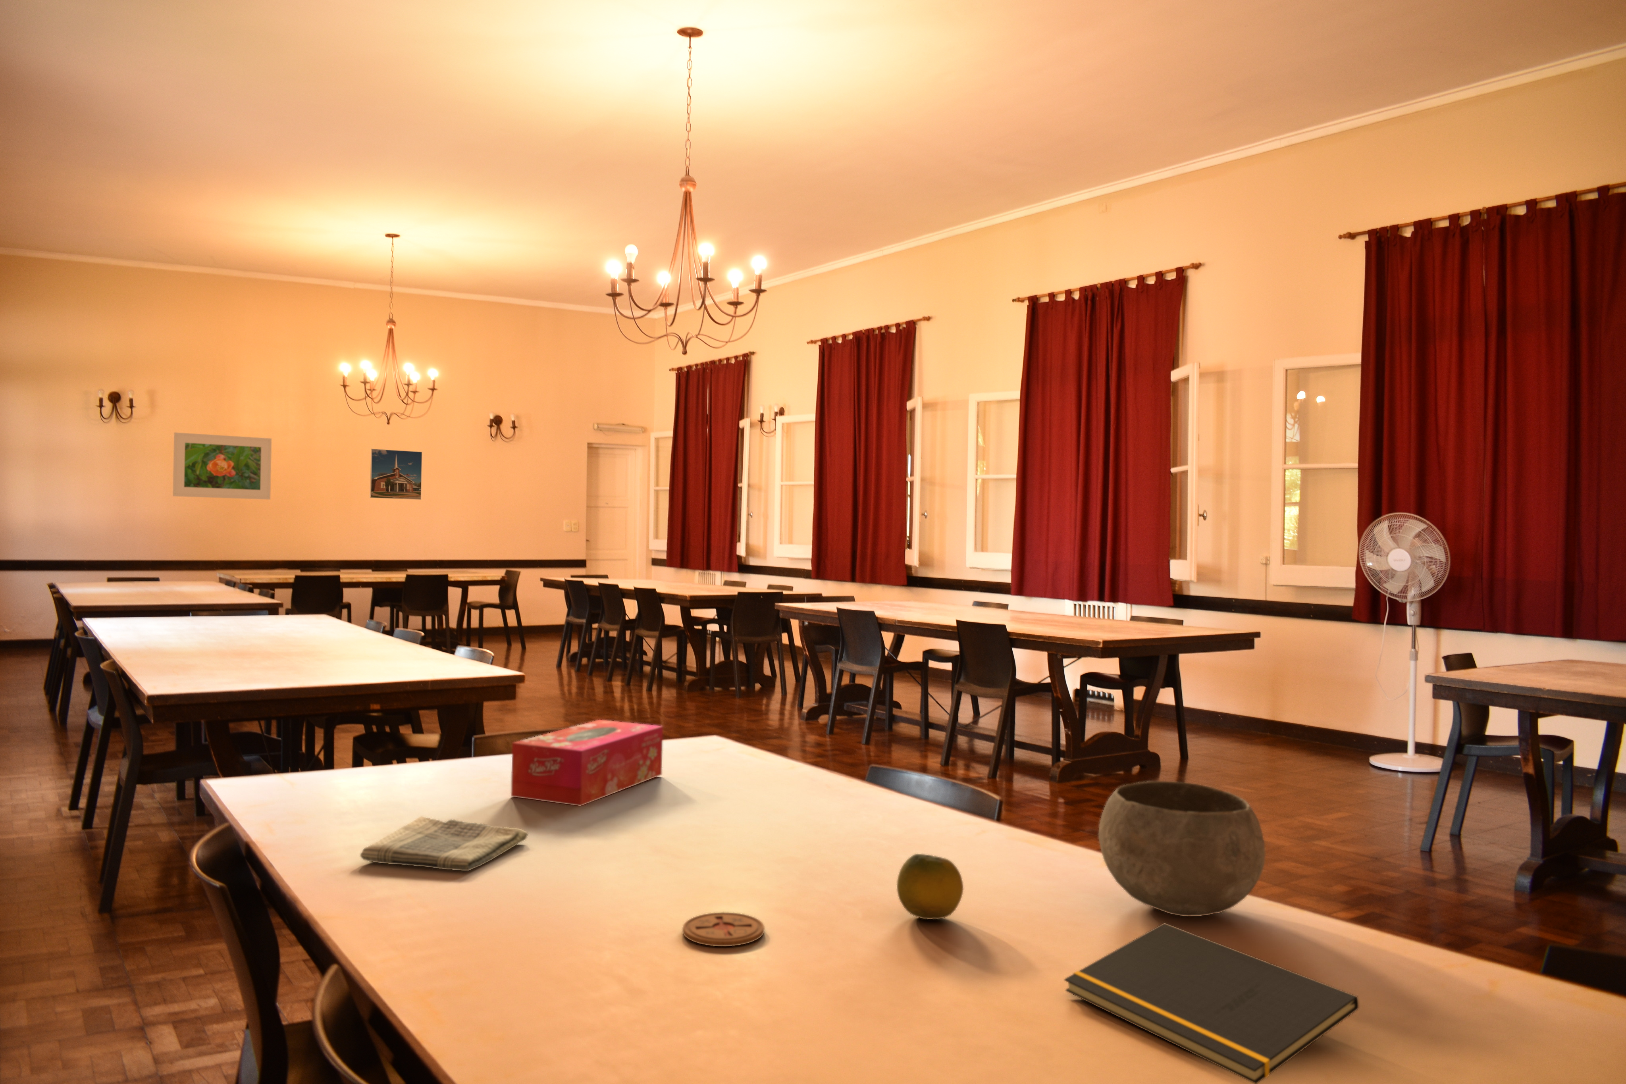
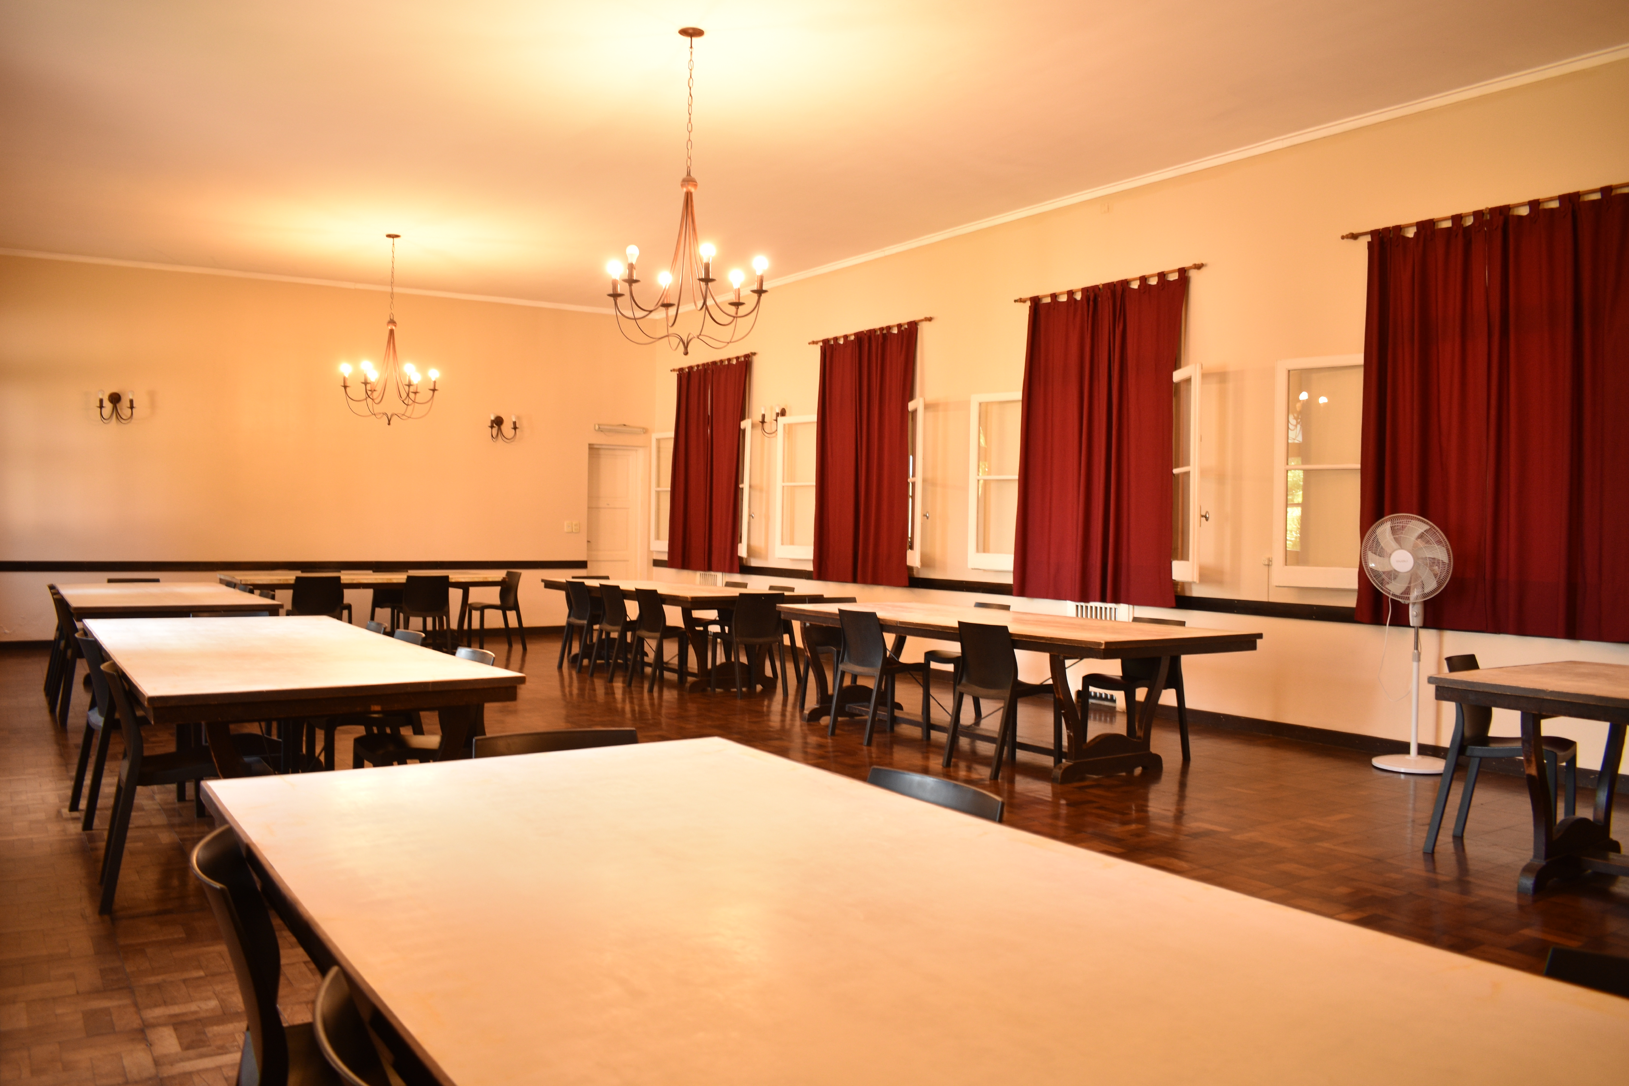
- coaster [682,912,765,946]
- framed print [172,432,272,500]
- dish towel [359,815,529,871]
- fruit [896,853,964,919]
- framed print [369,449,422,500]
- tissue box [511,719,663,807]
- notepad [1063,922,1359,1084]
- bowl [1099,780,1265,917]
